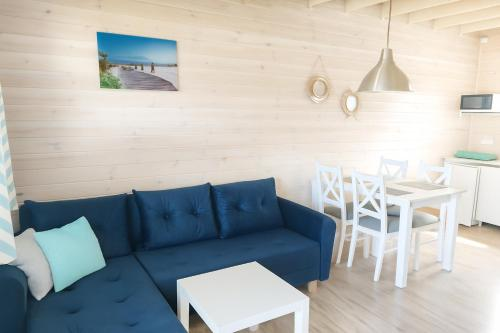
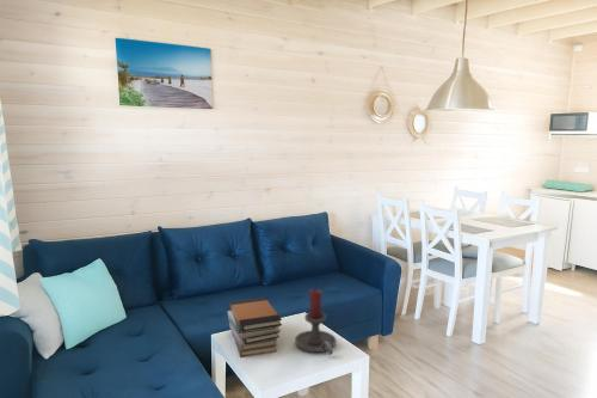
+ candle holder [294,288,337,356]
+ book stack [227,296,283,357]
